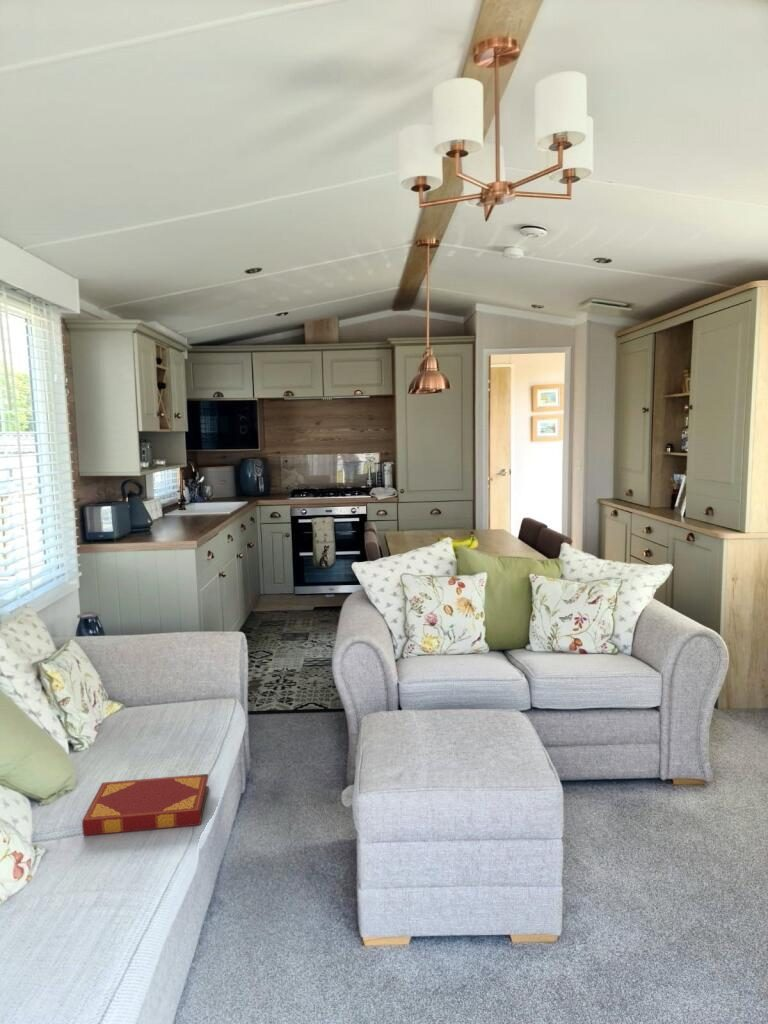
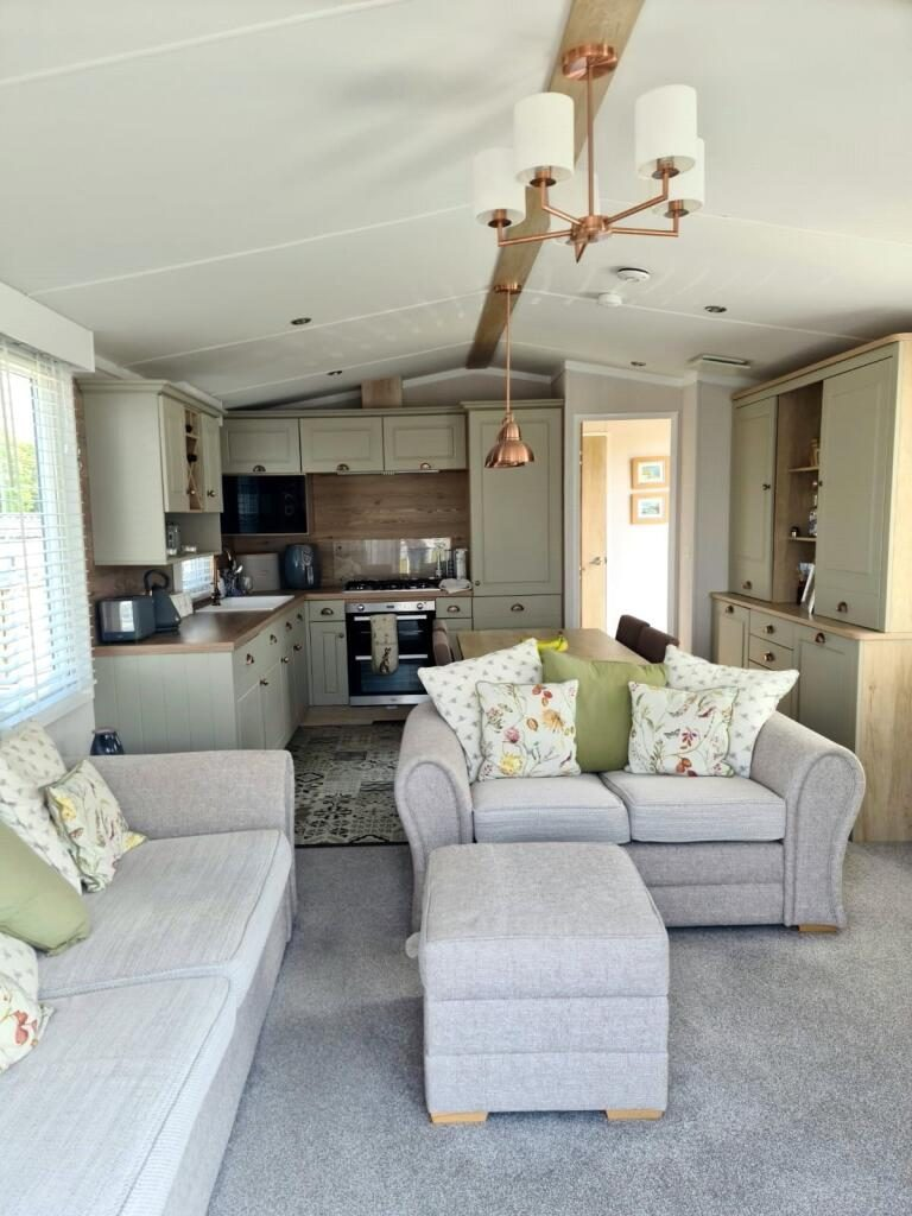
- hardback book [81,773,210,837]
